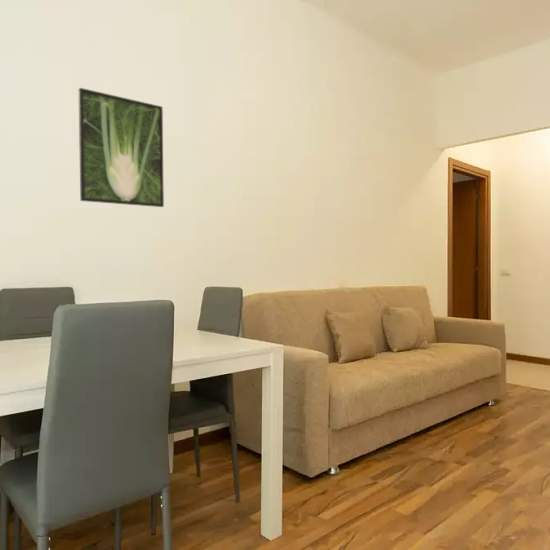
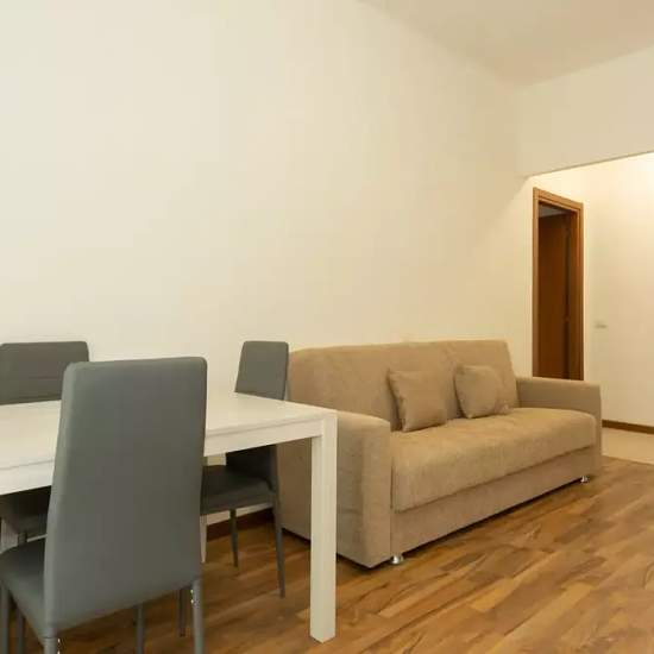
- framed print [77,87,165,208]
